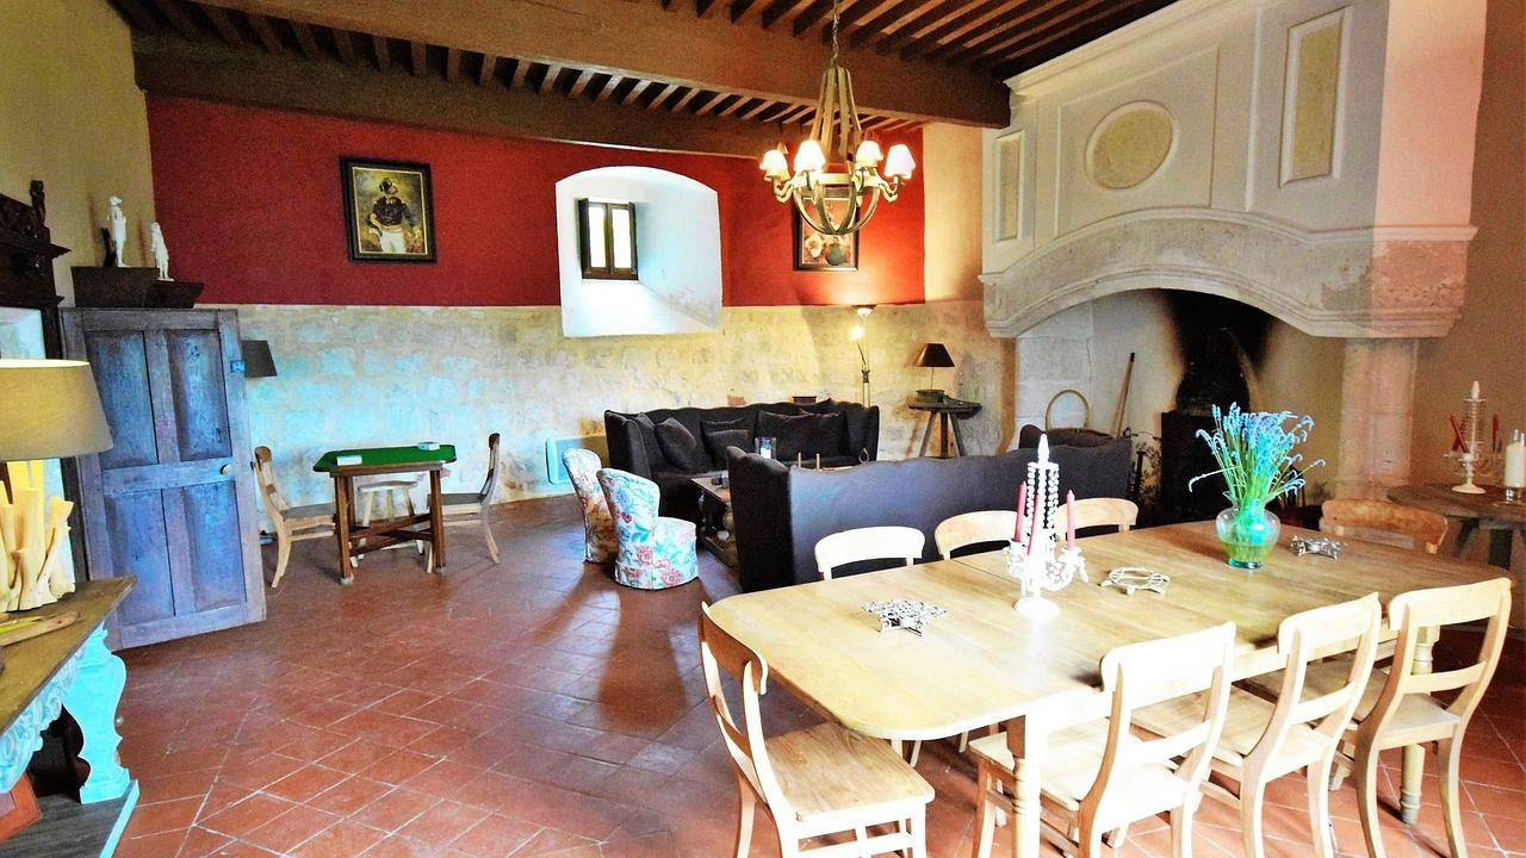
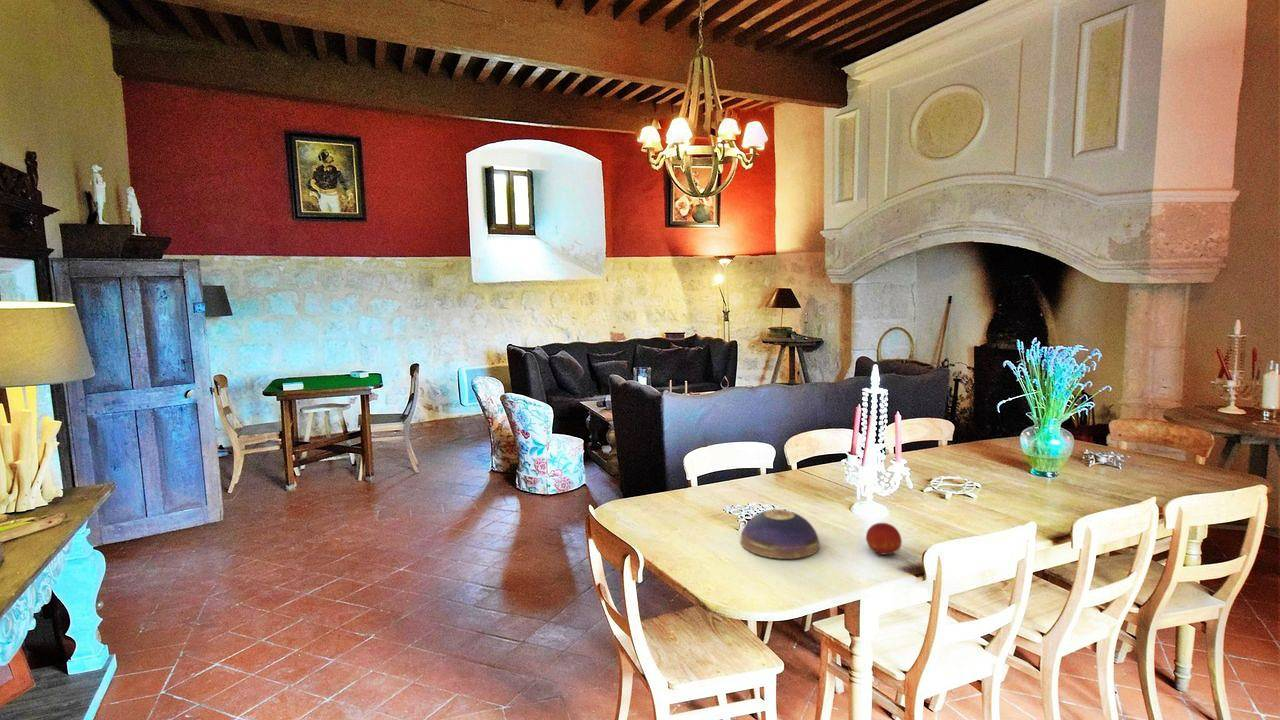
+ fruit [865,522,903,557]
+ decorative bowl [740,508,821,560]
